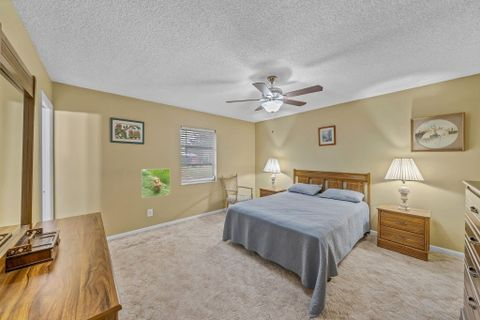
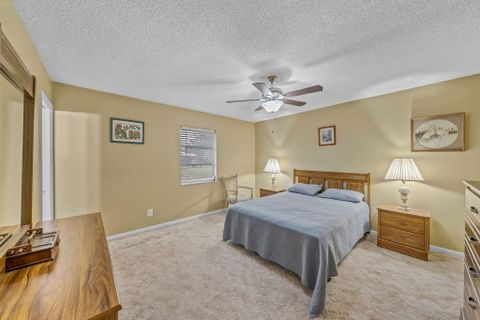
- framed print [140,168,171,199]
